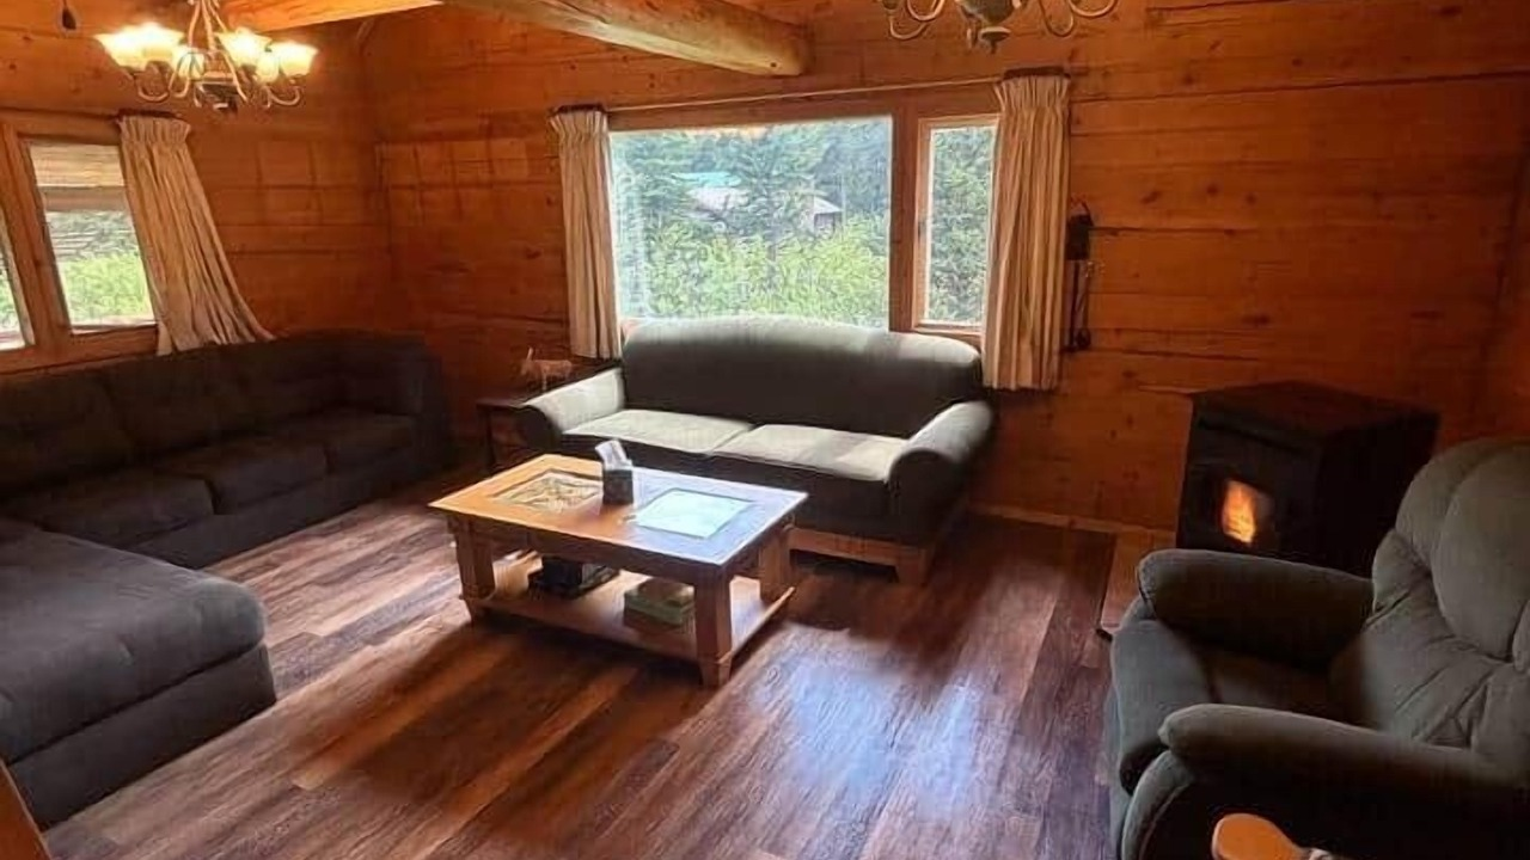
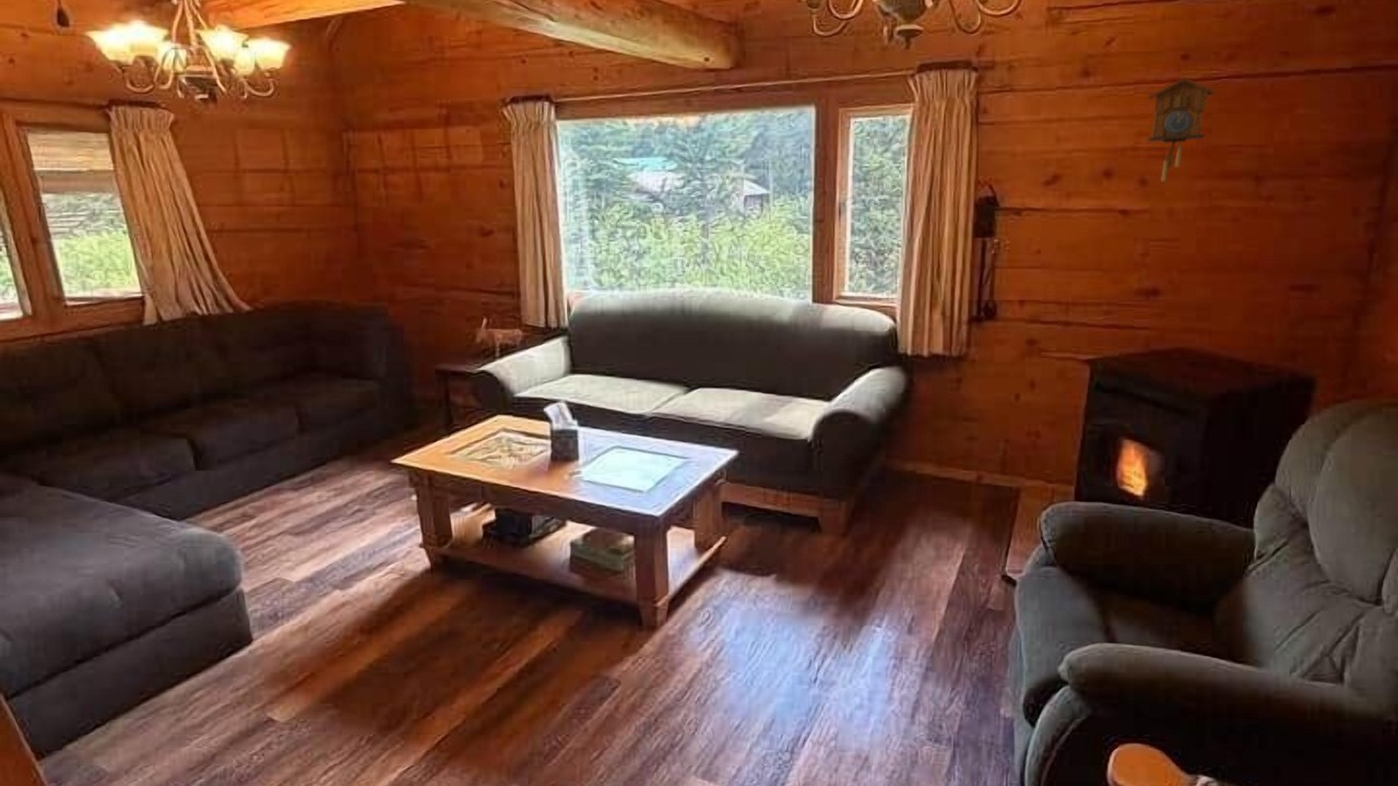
+ cuckoo clock [1147,76,1218,182]
